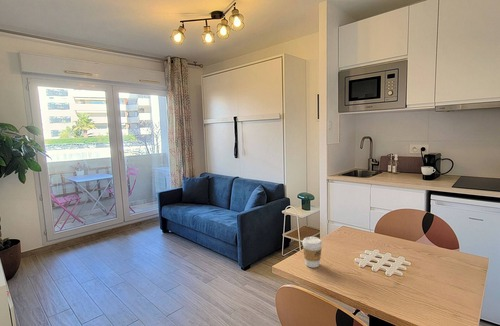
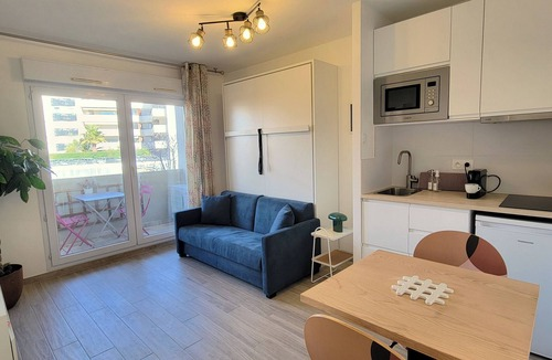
- coffee cup [301,236,323,269]
